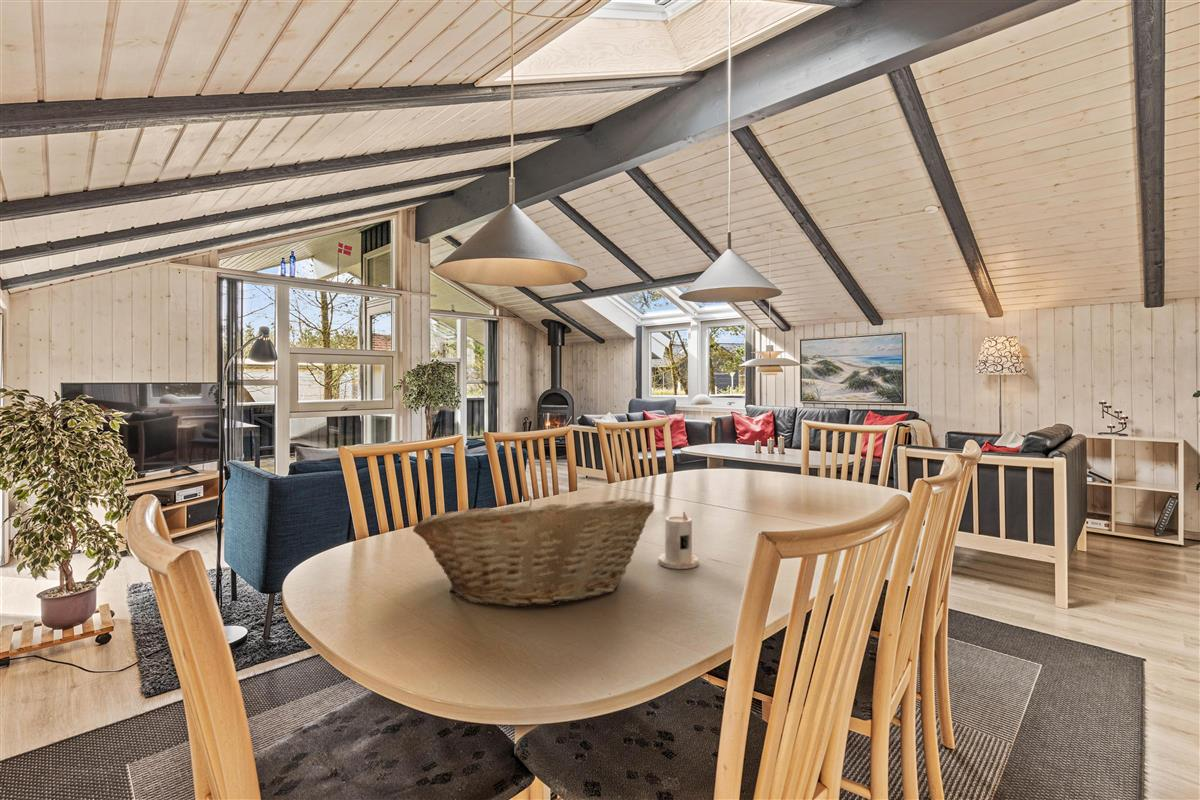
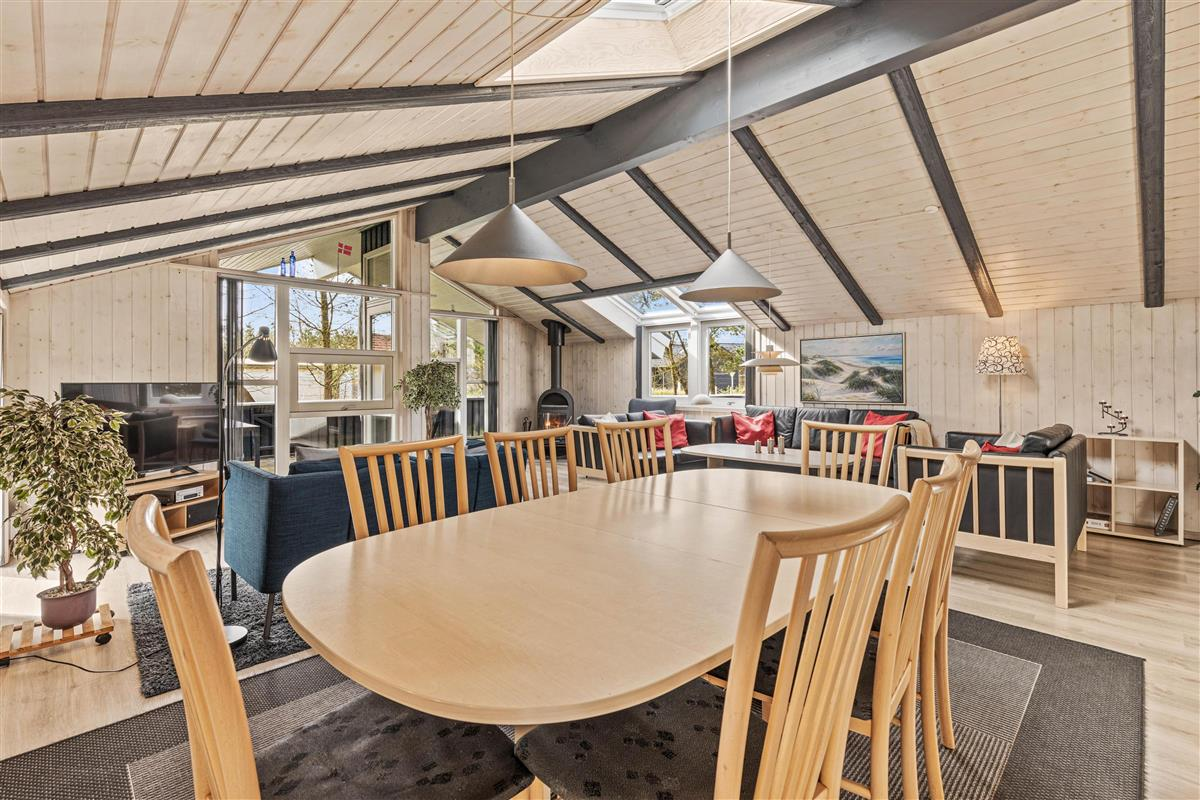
- candle [657,511,700,570]
- fruit basket [412,495,656,608]
